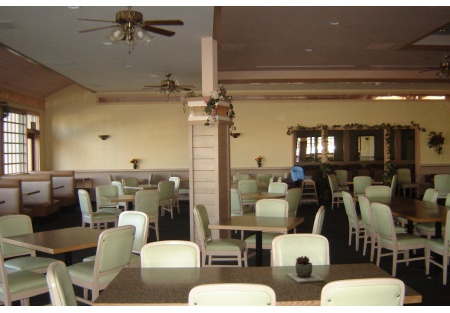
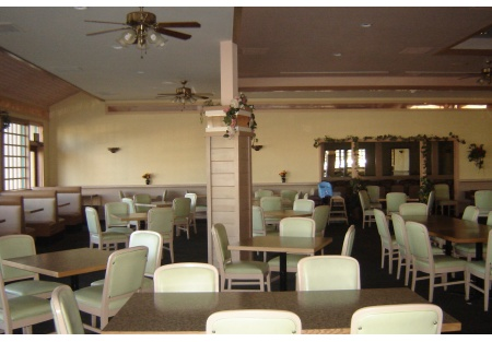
- succulent plant [285,255,325,284]
